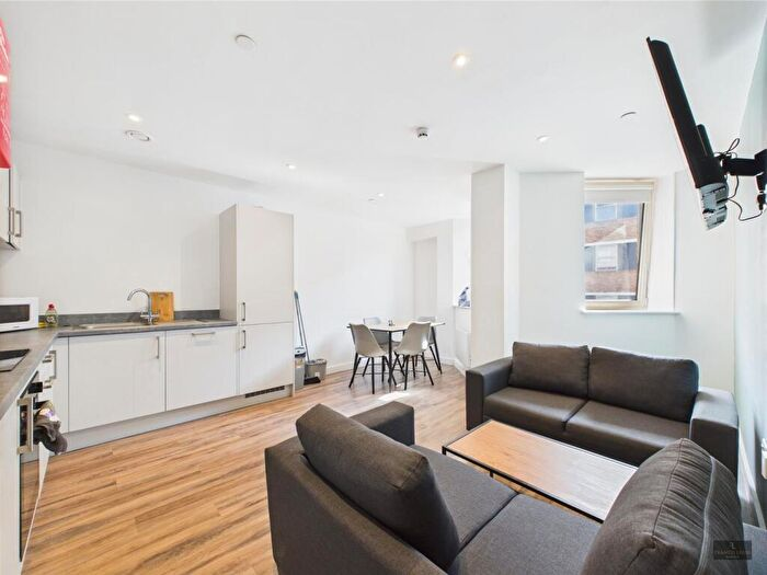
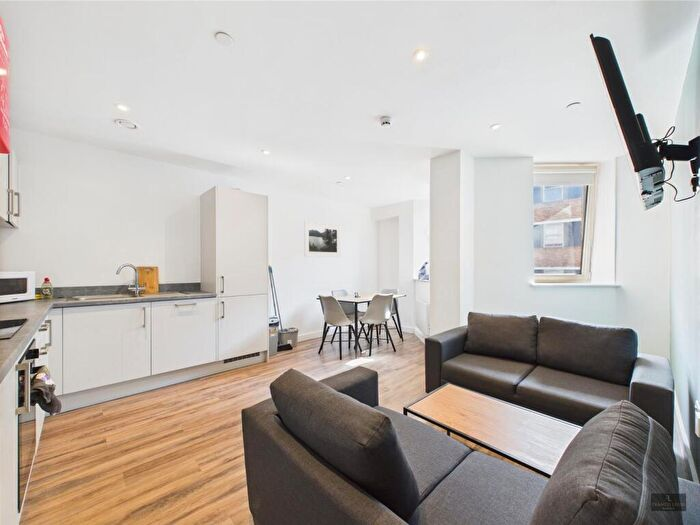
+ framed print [303,220,341,258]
